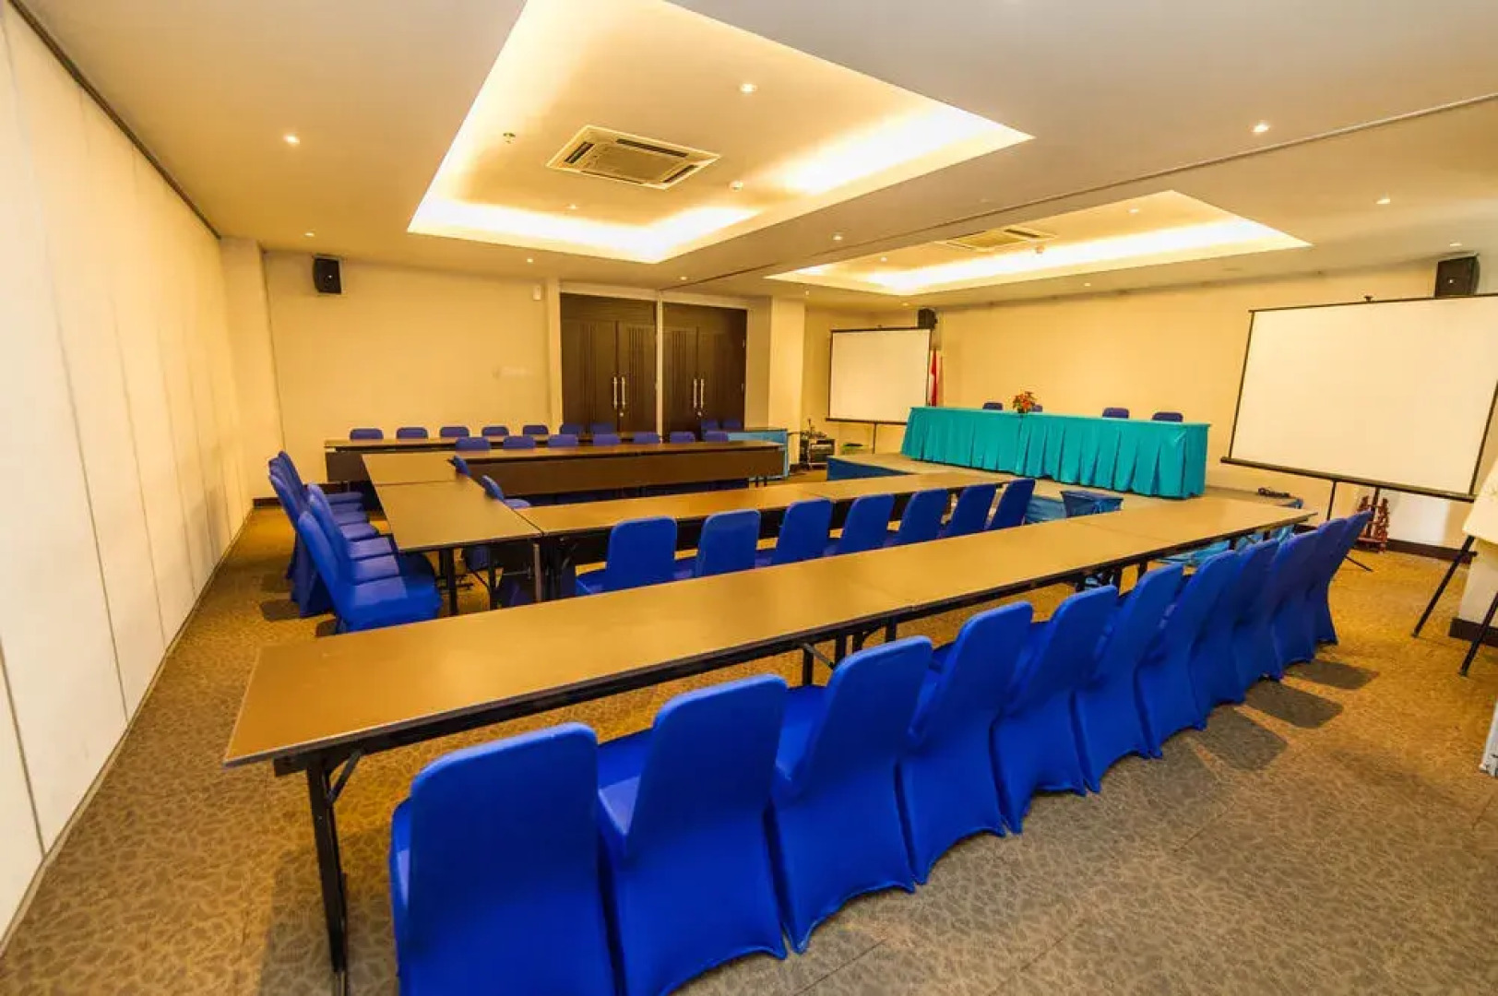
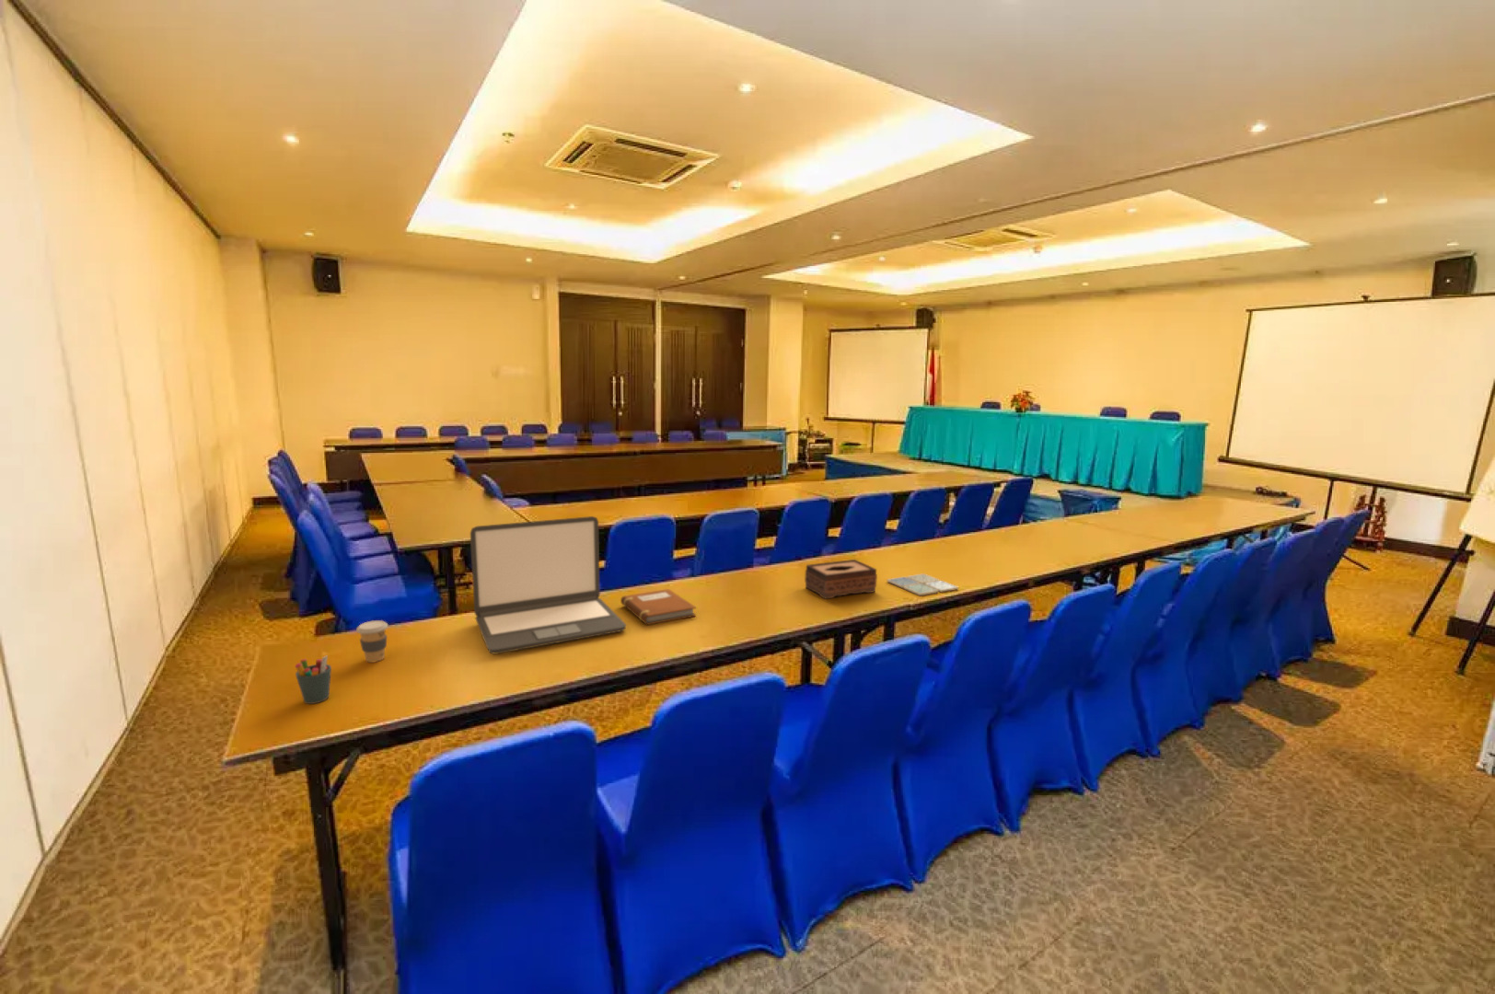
+ coffee cup [355,619,388,663]
+ tissue box [804,559,878,600]
+ pen holder [295,656,333,704]
+ drink coaster [886,572,959,597]
+ laptop [469,516,627,656]
+ notebook [620,588,696,626]
